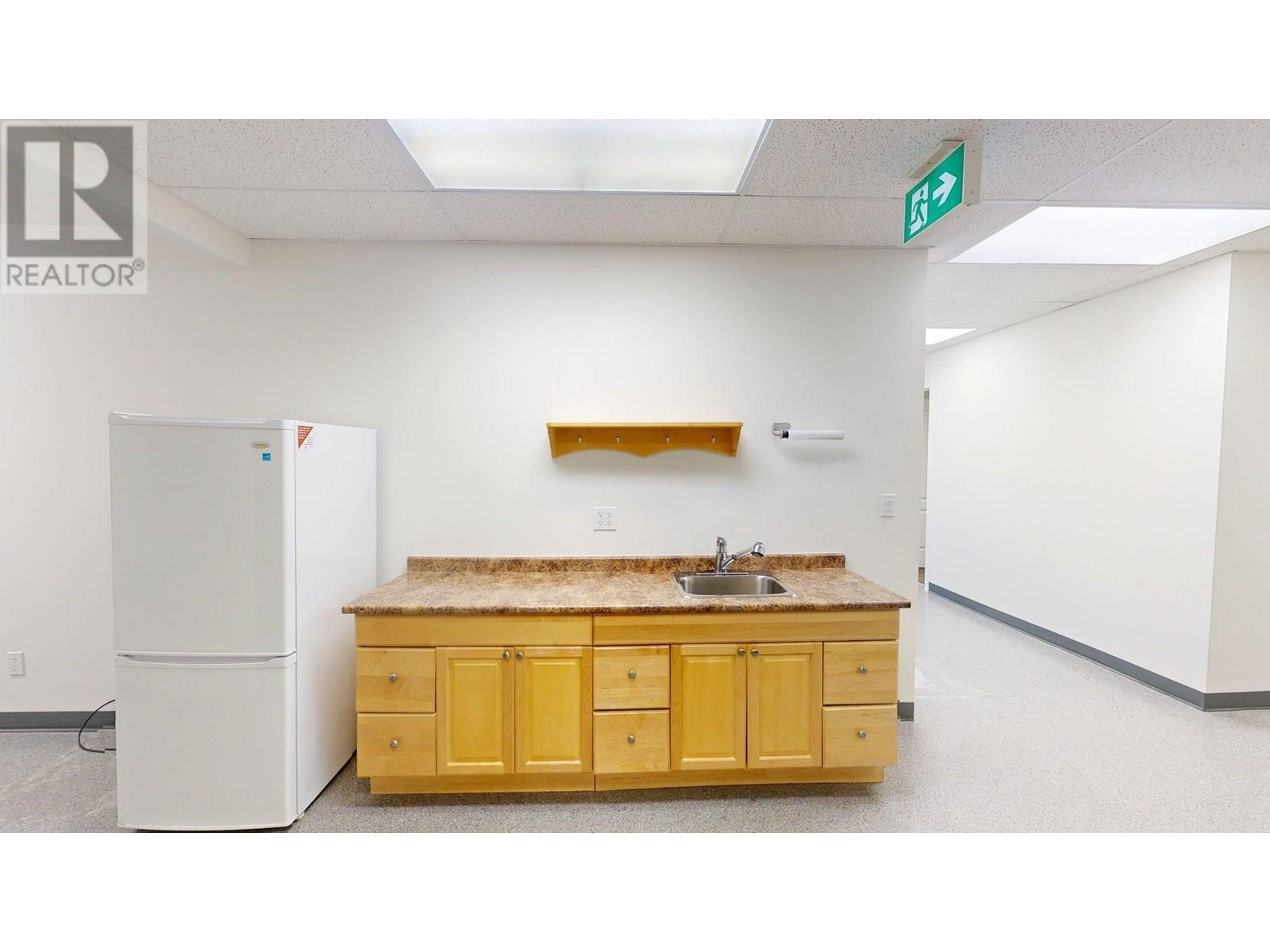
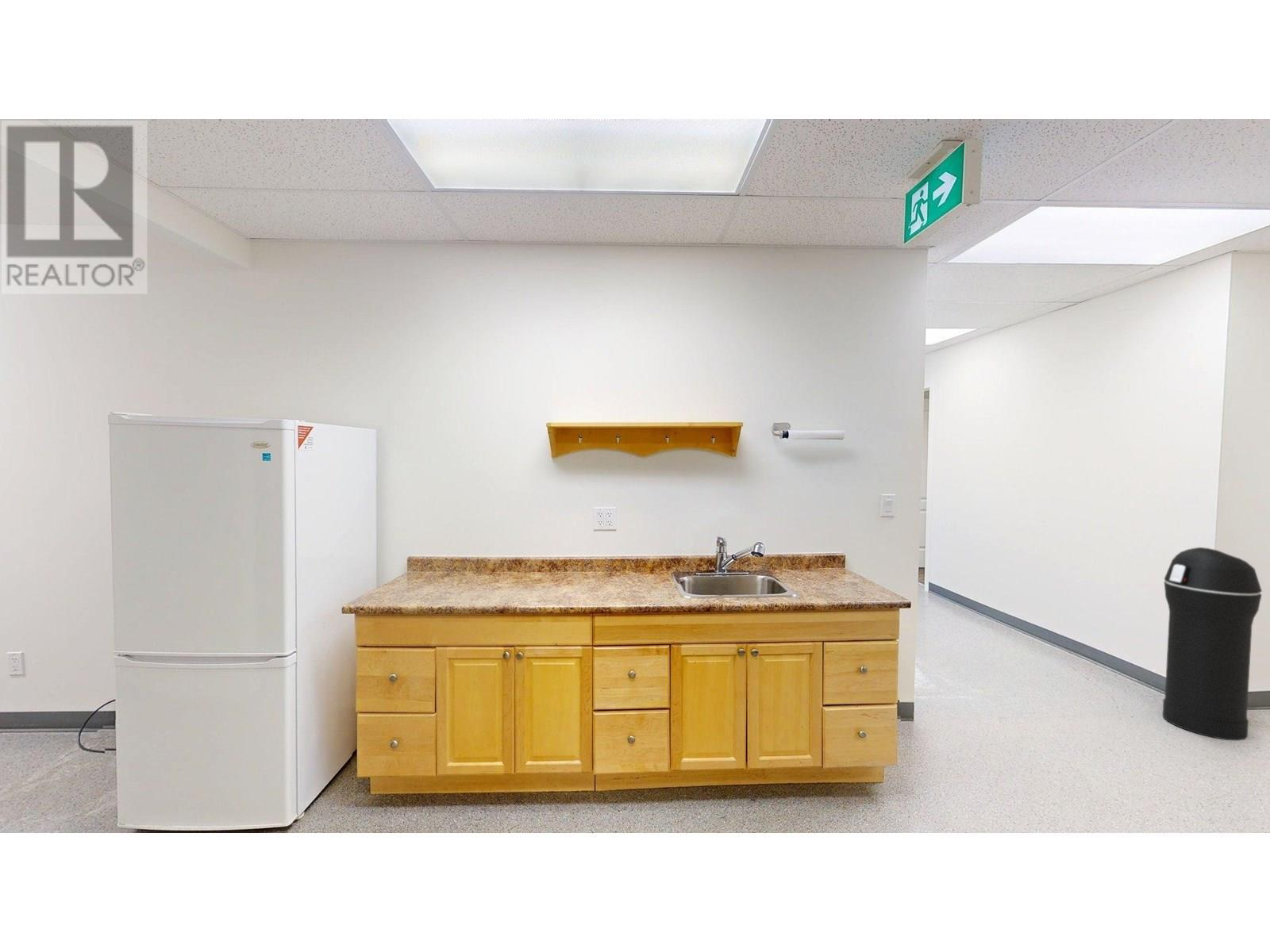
+ trash can [1162,547,1263,741]
